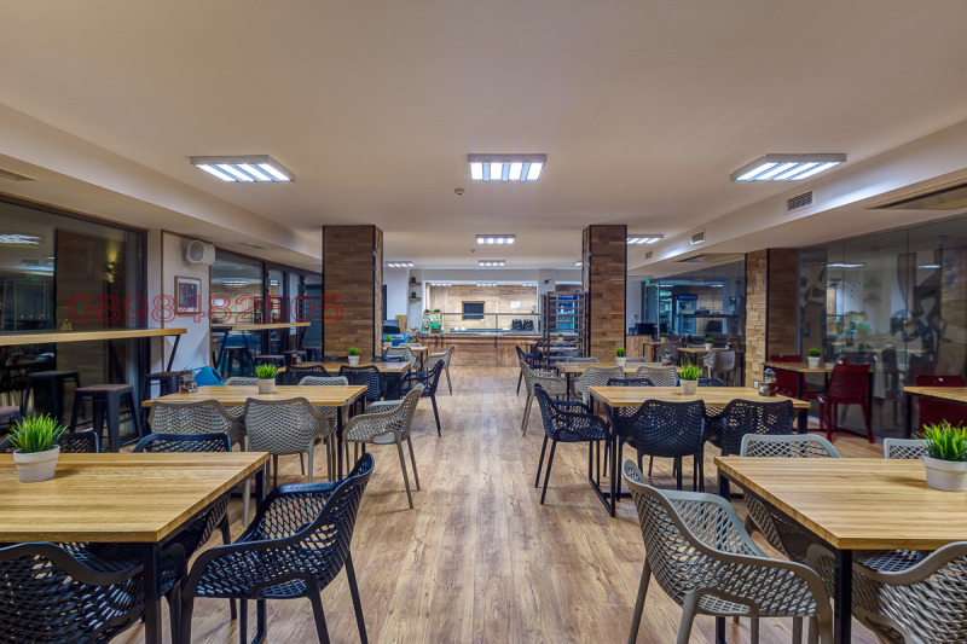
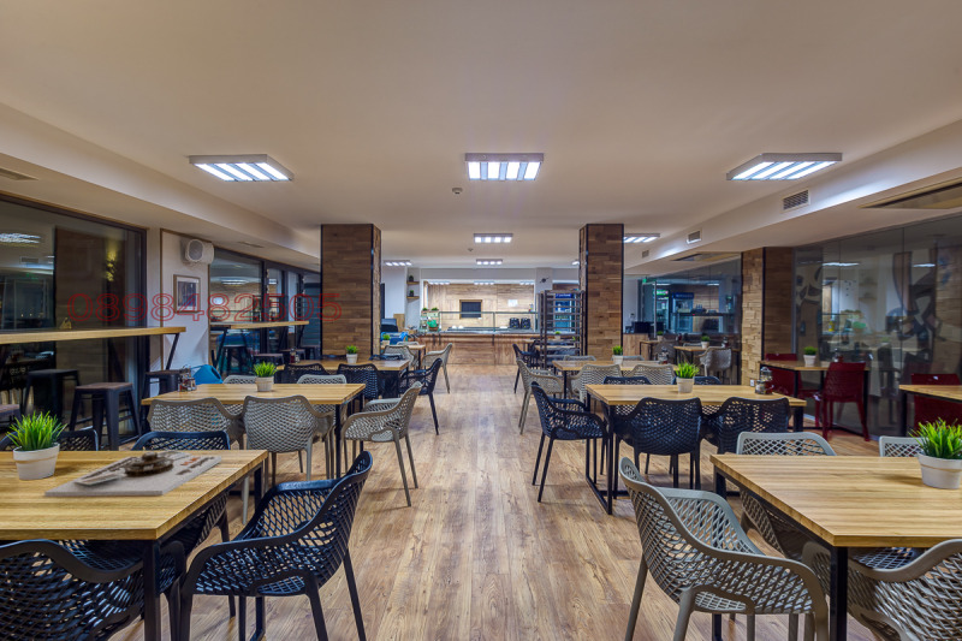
+ board game [43,449,222,498]
